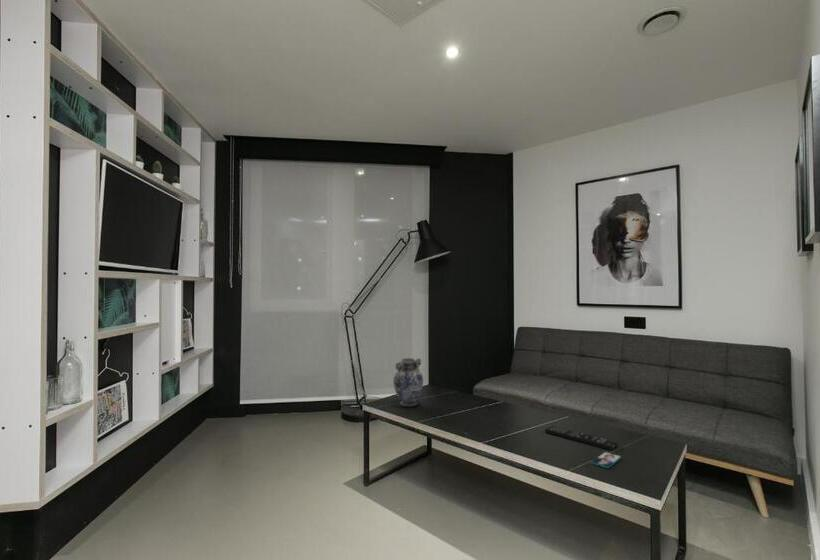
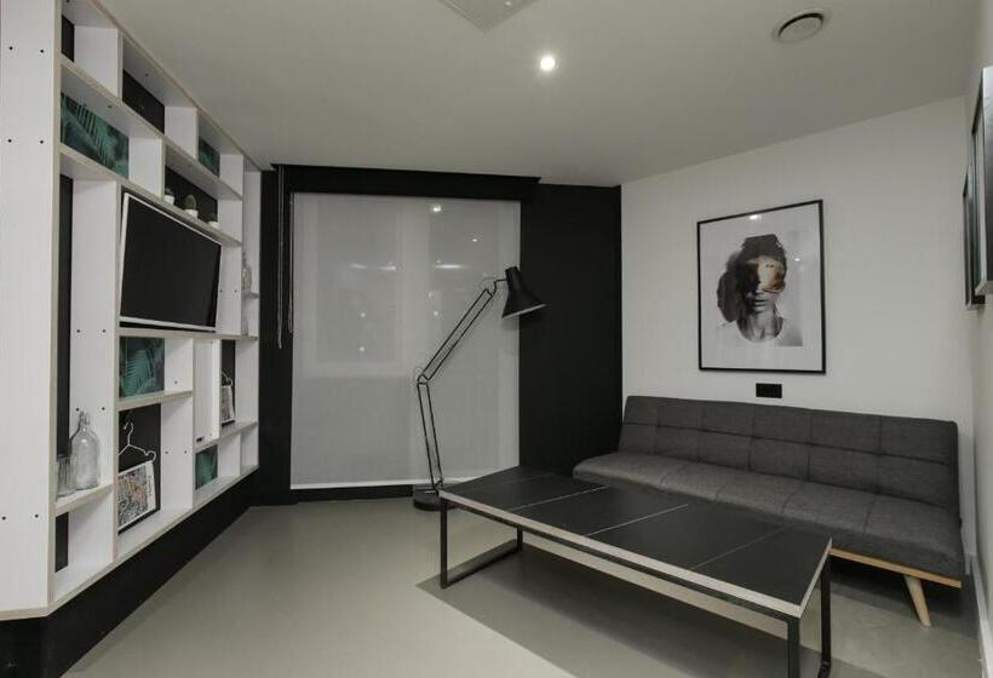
- decorative vase [393,357,424,407]
- remote control [544,425,618,451]
- smartphone [590,451,622,469]
